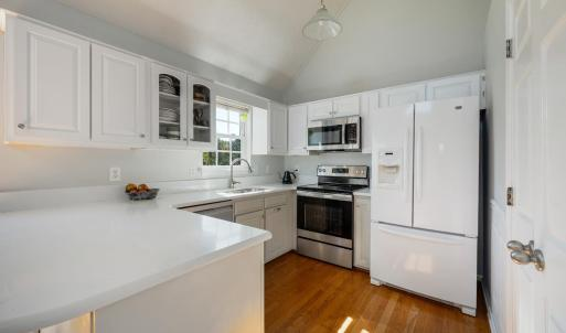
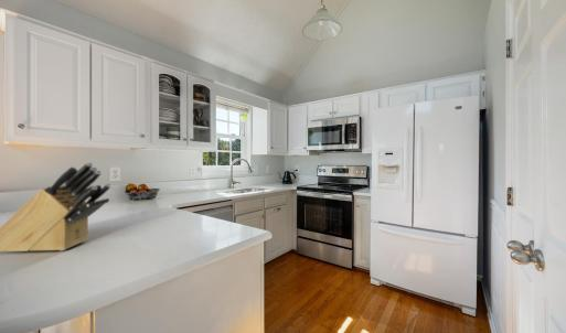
+ knife block [0,161,111,253]
